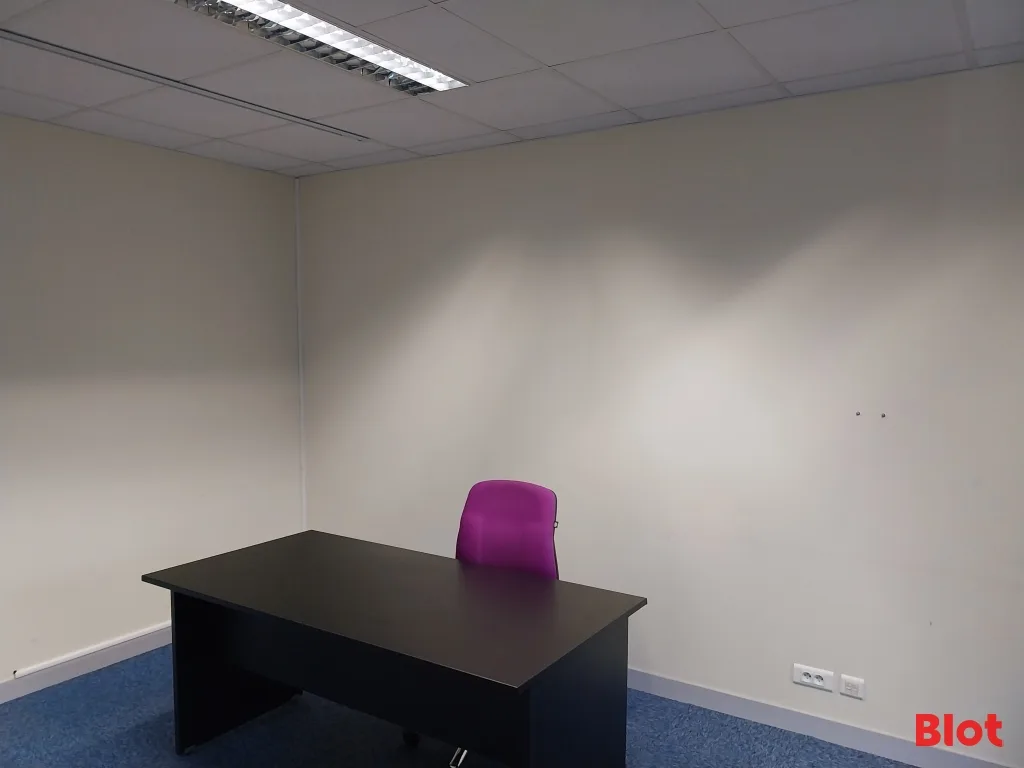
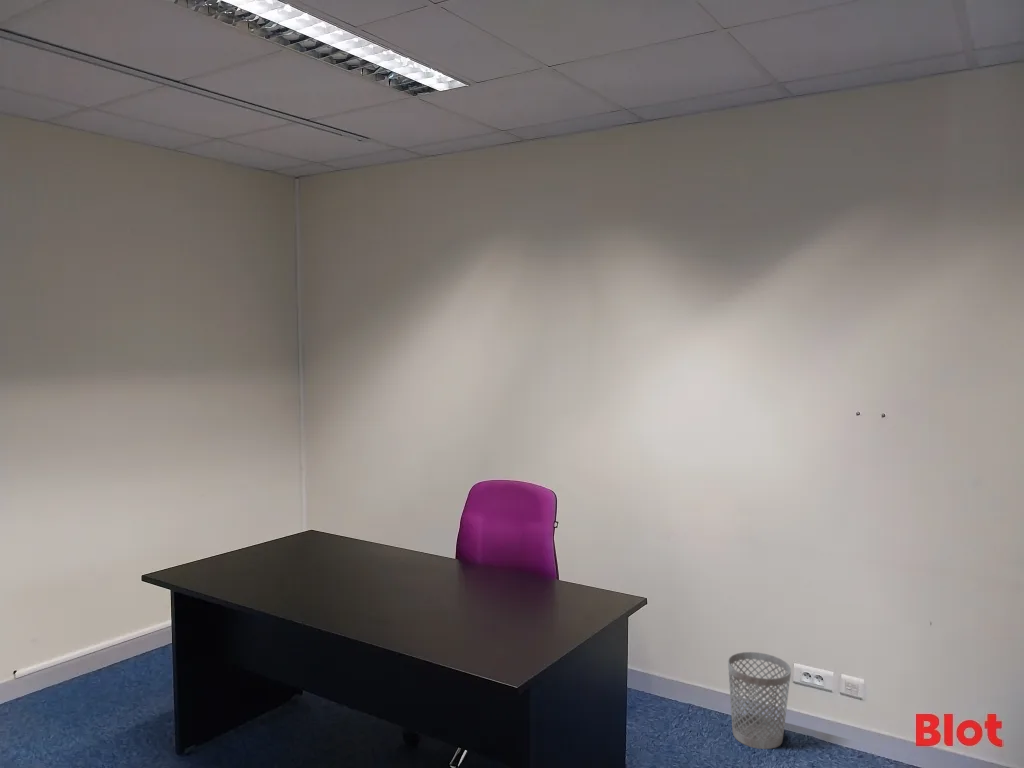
+ wastebasket [727,651,792,750]
